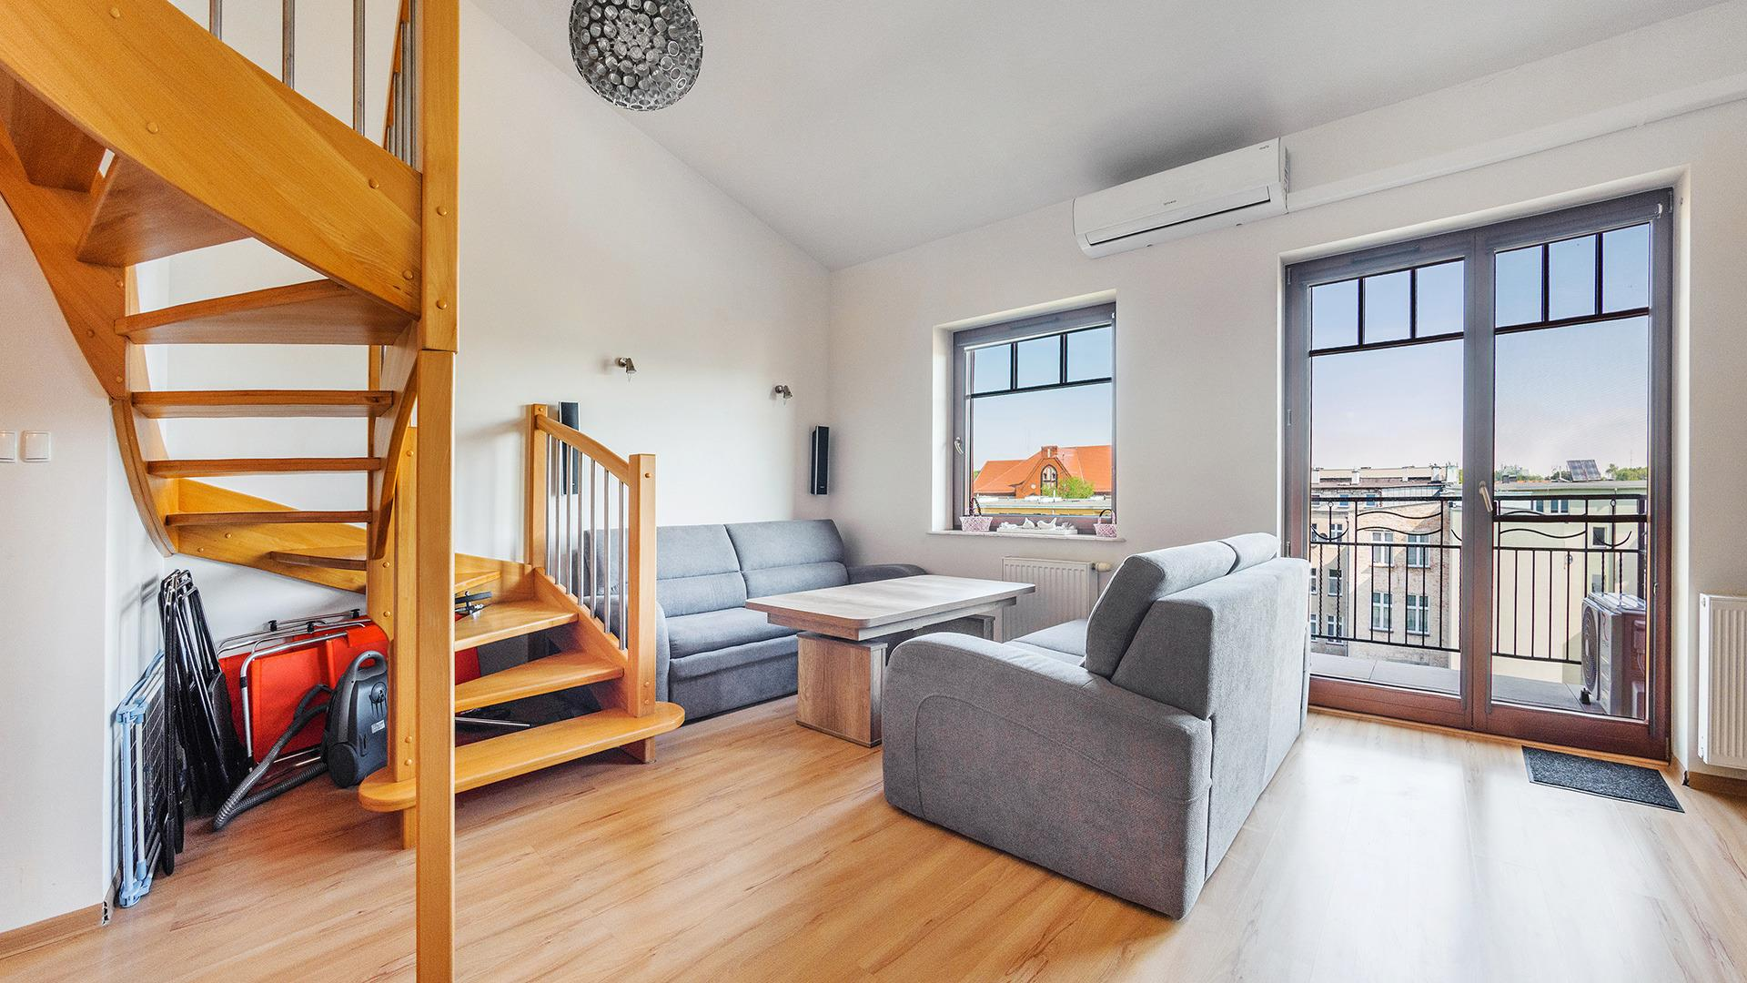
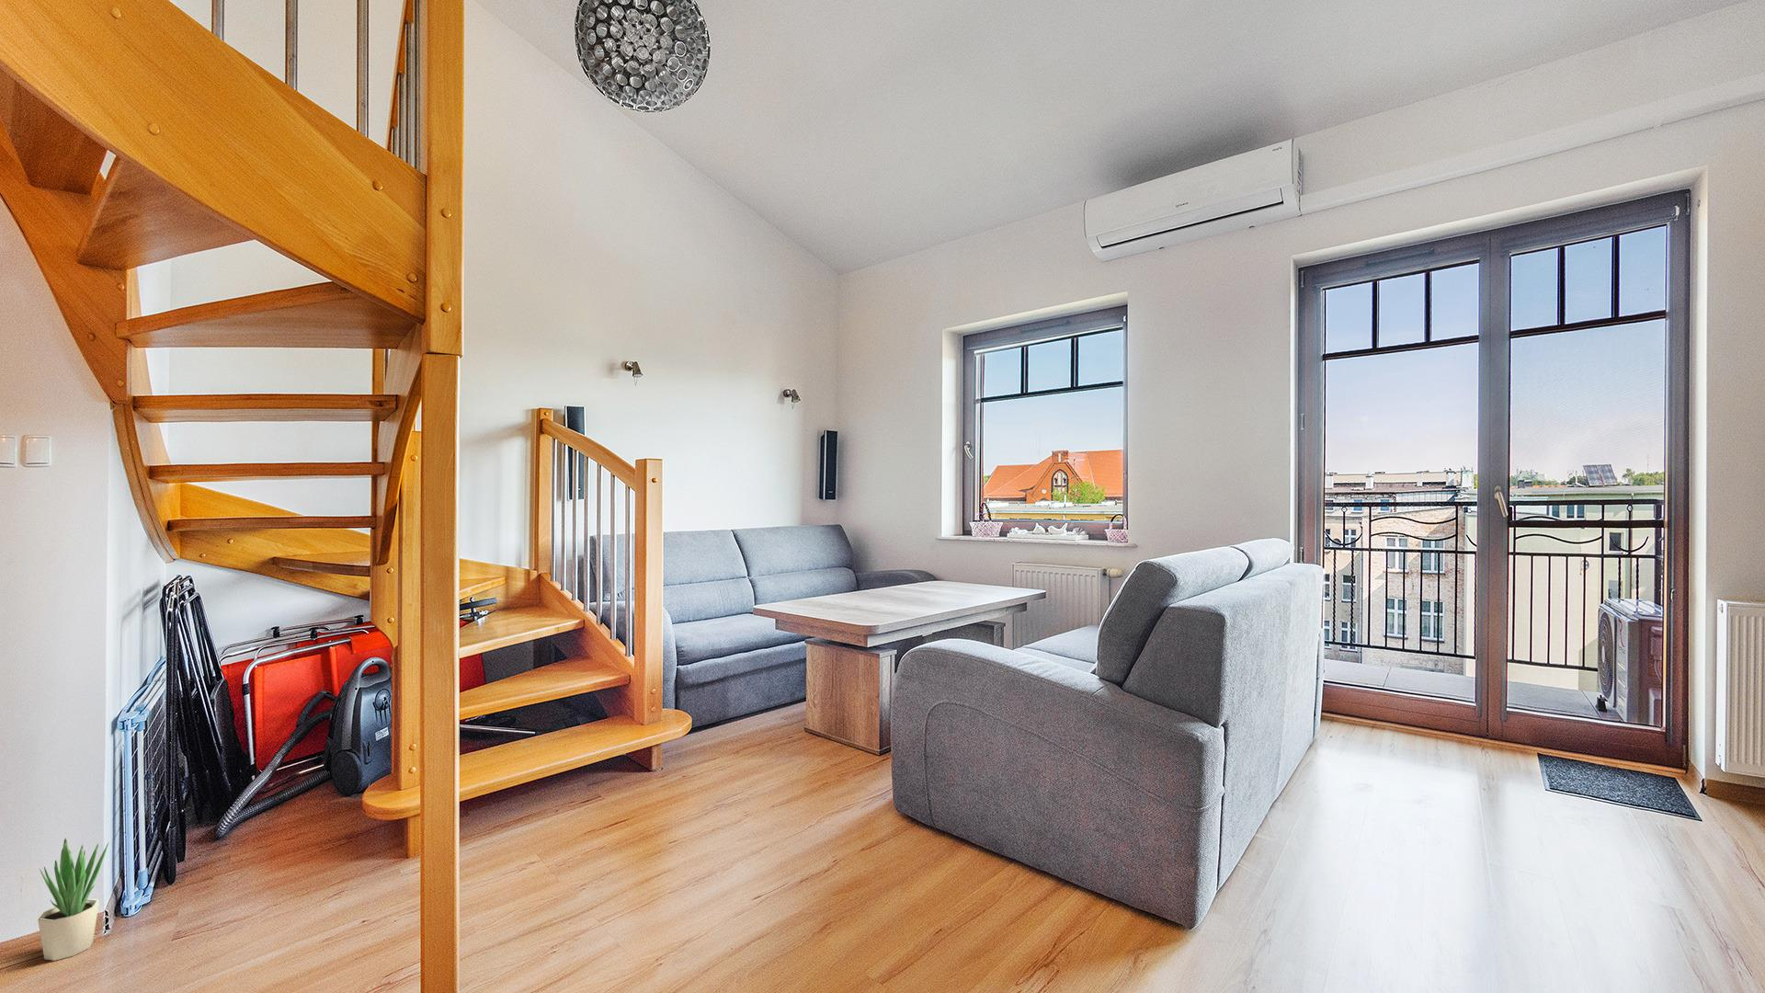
+ potted plant [36,838,109,961]
